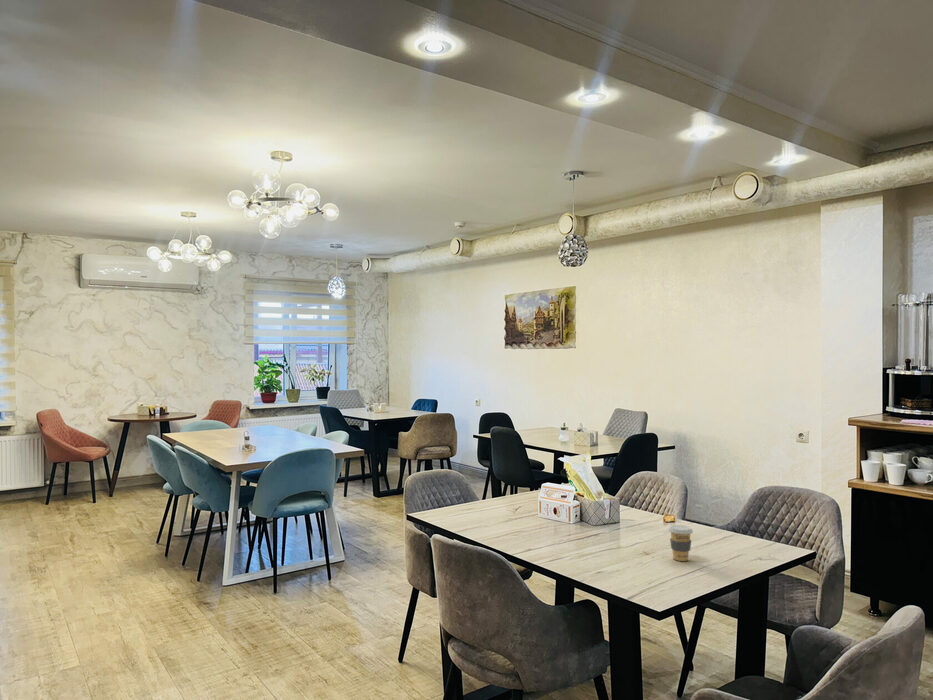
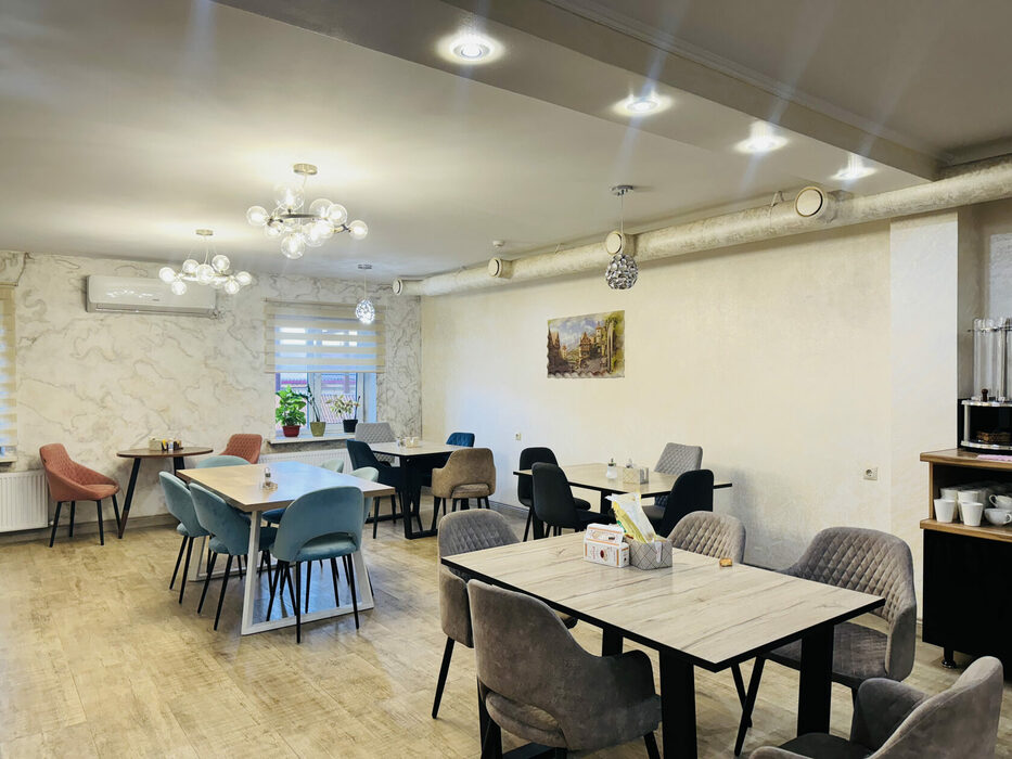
- coffee cup [667,524,694,562]
